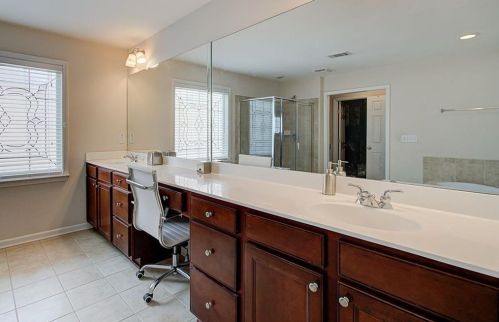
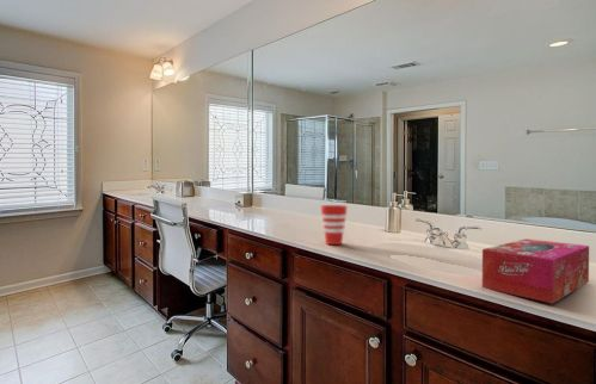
+ cup [320,204,349,246]
+ tissue box [481,237,590,305]
